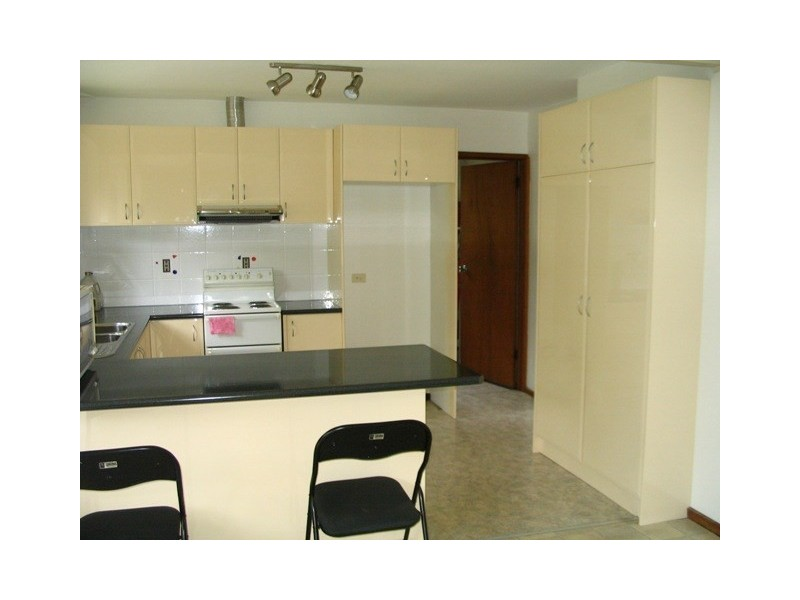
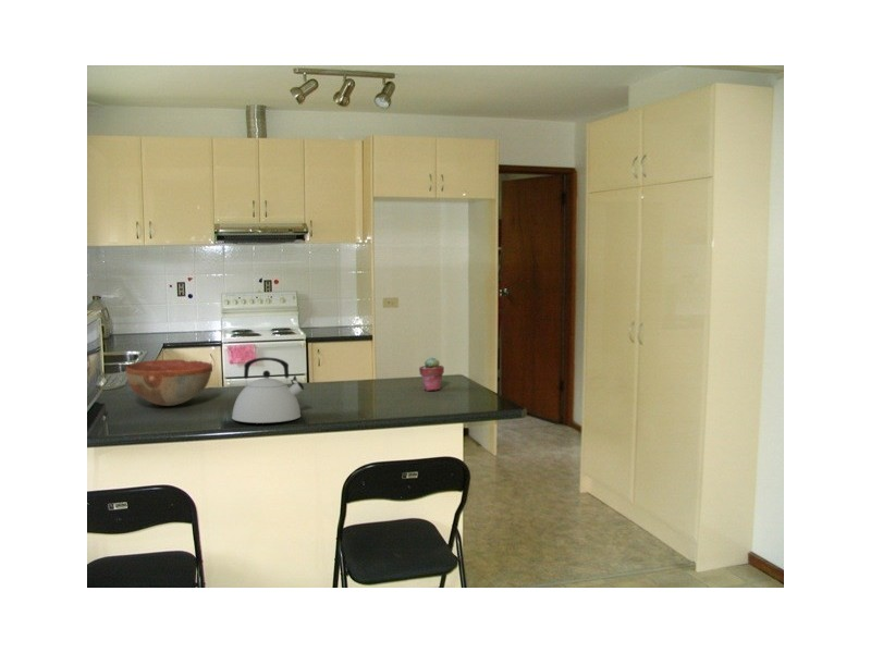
+ kettle [231,356,305,424]
+ potted succulent [418,356,445,392]
+ bowl [124,358,213,407]
